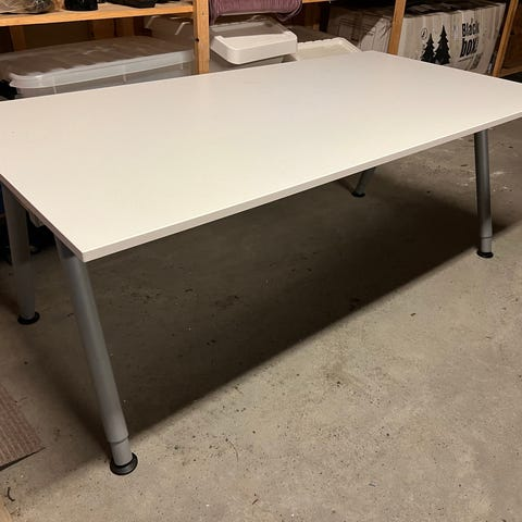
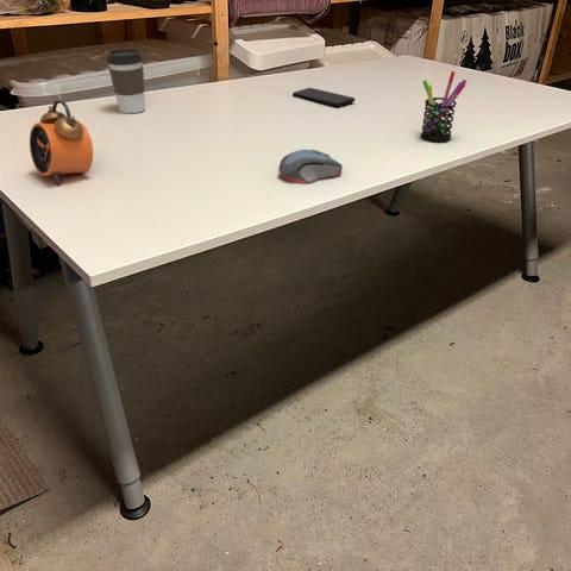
+ smartphone [291,87,356,108]
+ alarm clock [29,99,94,188]
+ pen holder [420,70,468,143]
+ coffee cup [106,48,146,114]
+ computer mouse [277,149,344,184]
